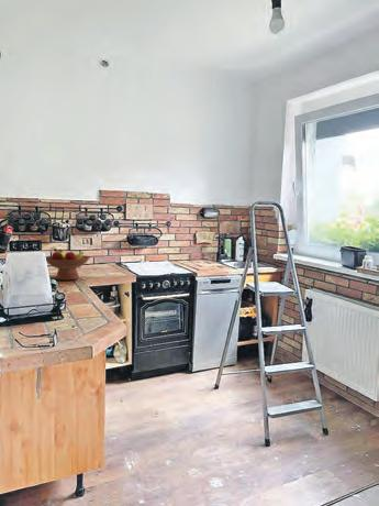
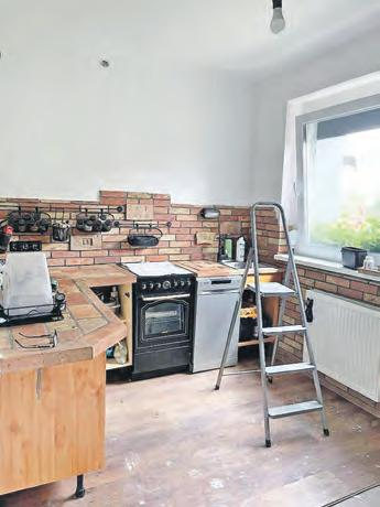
- fruit bowl [45,248,91,282]
